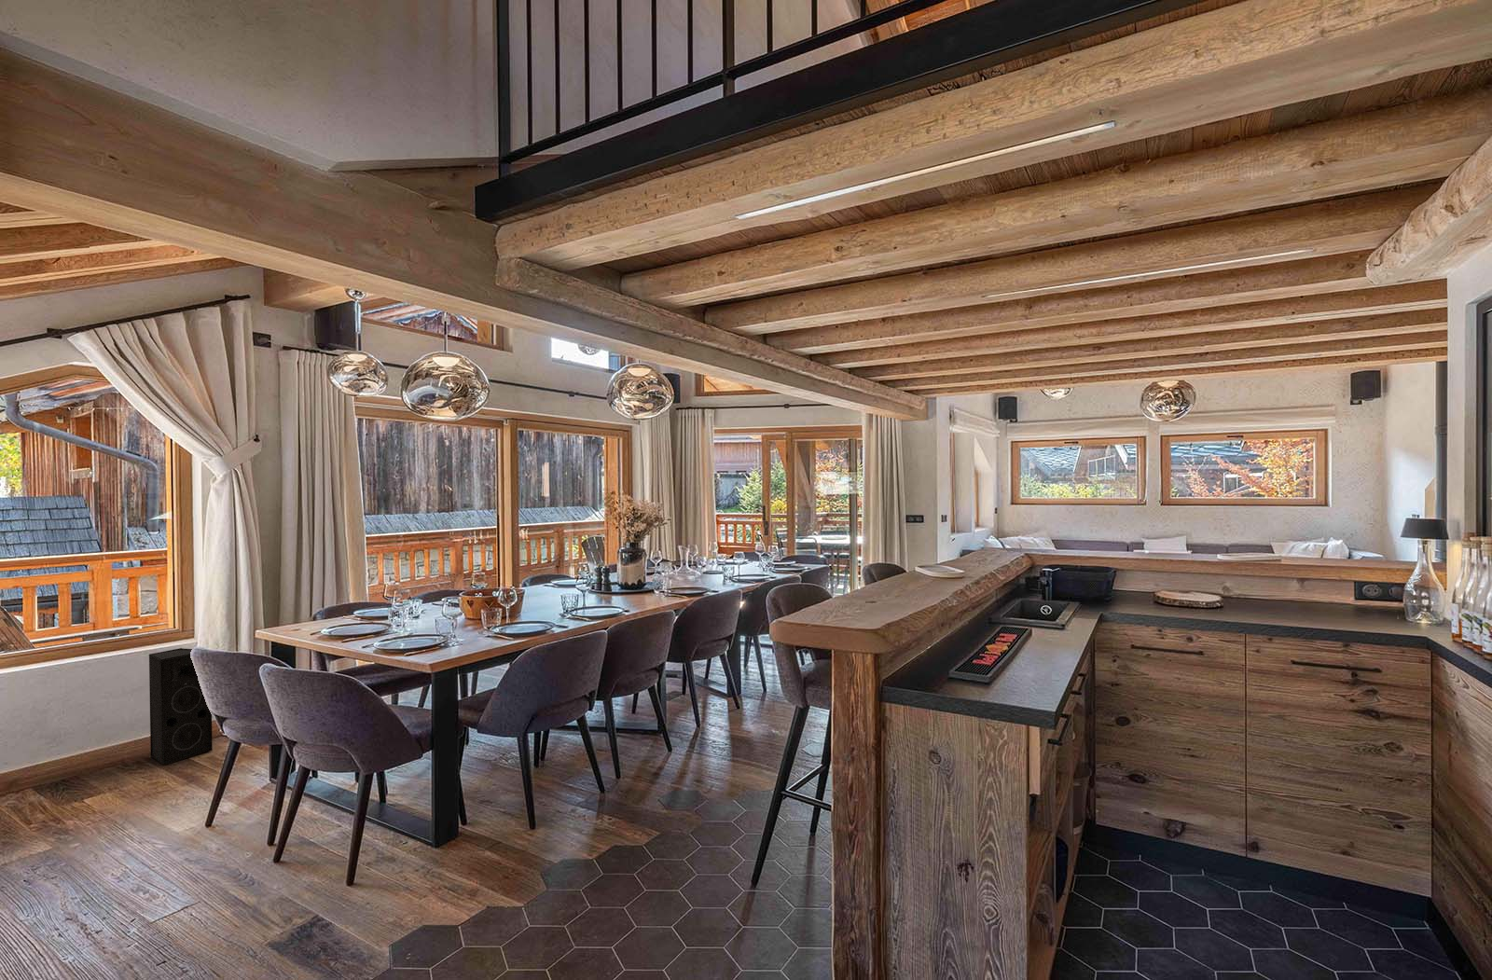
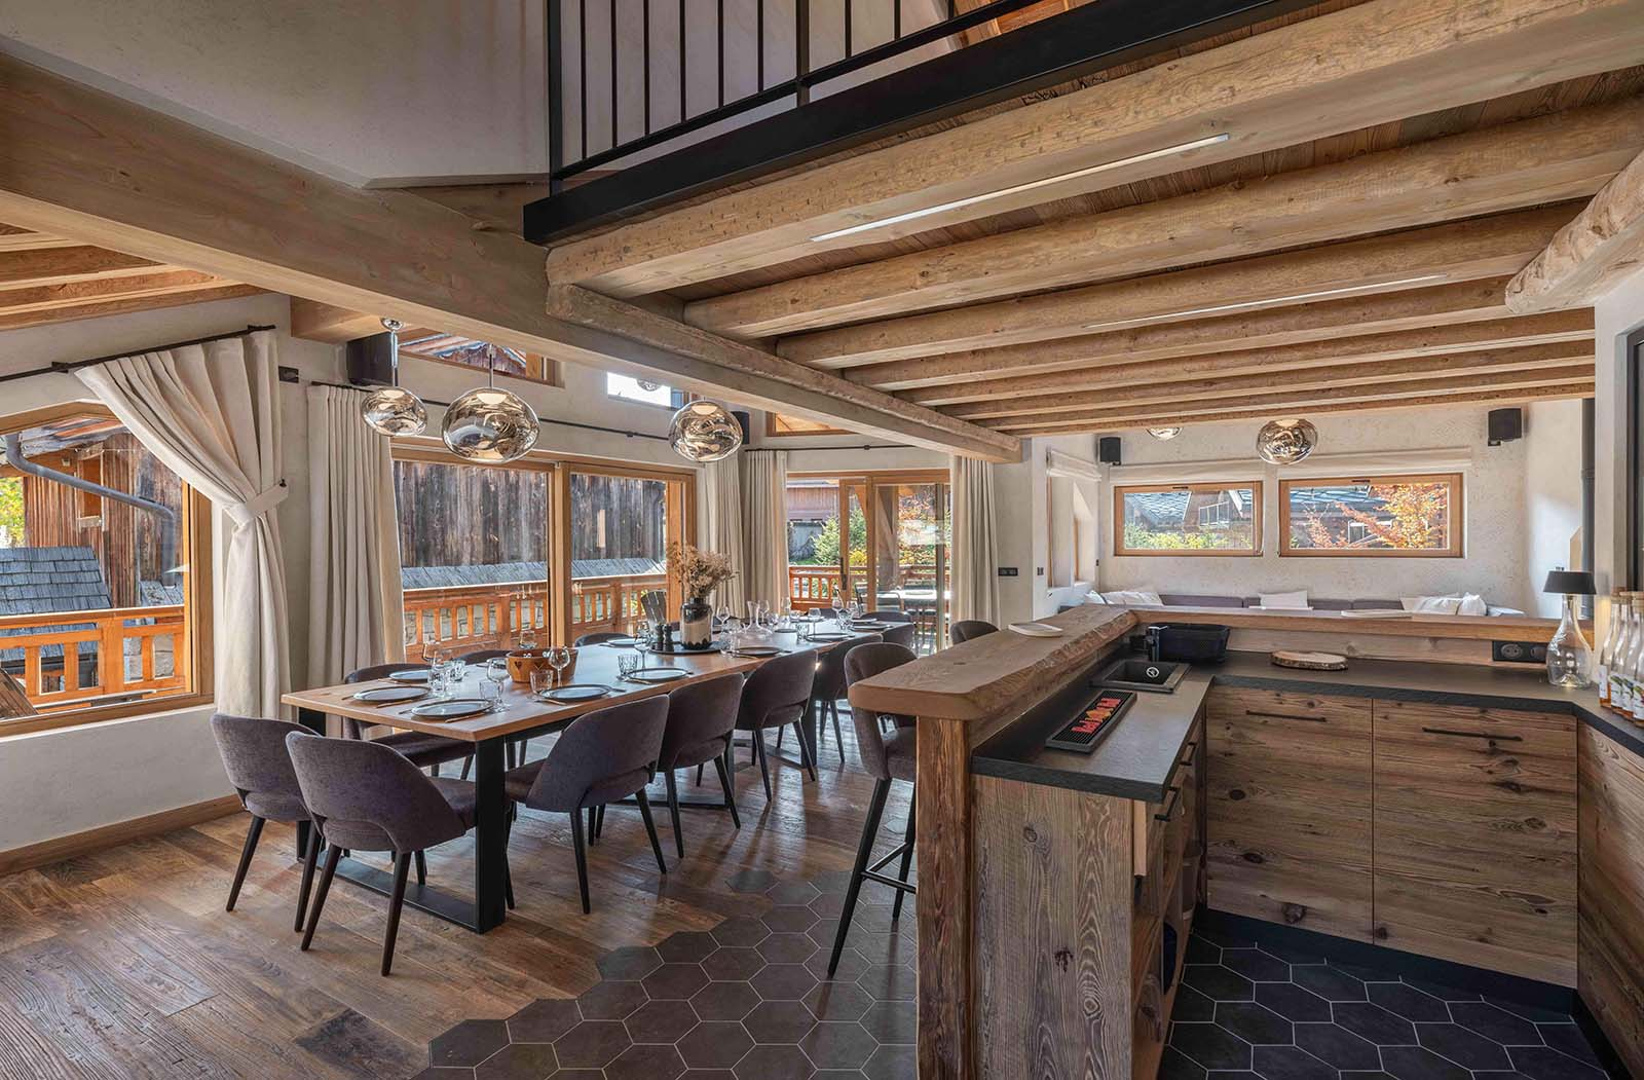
- speaker [149,648,213,767]
